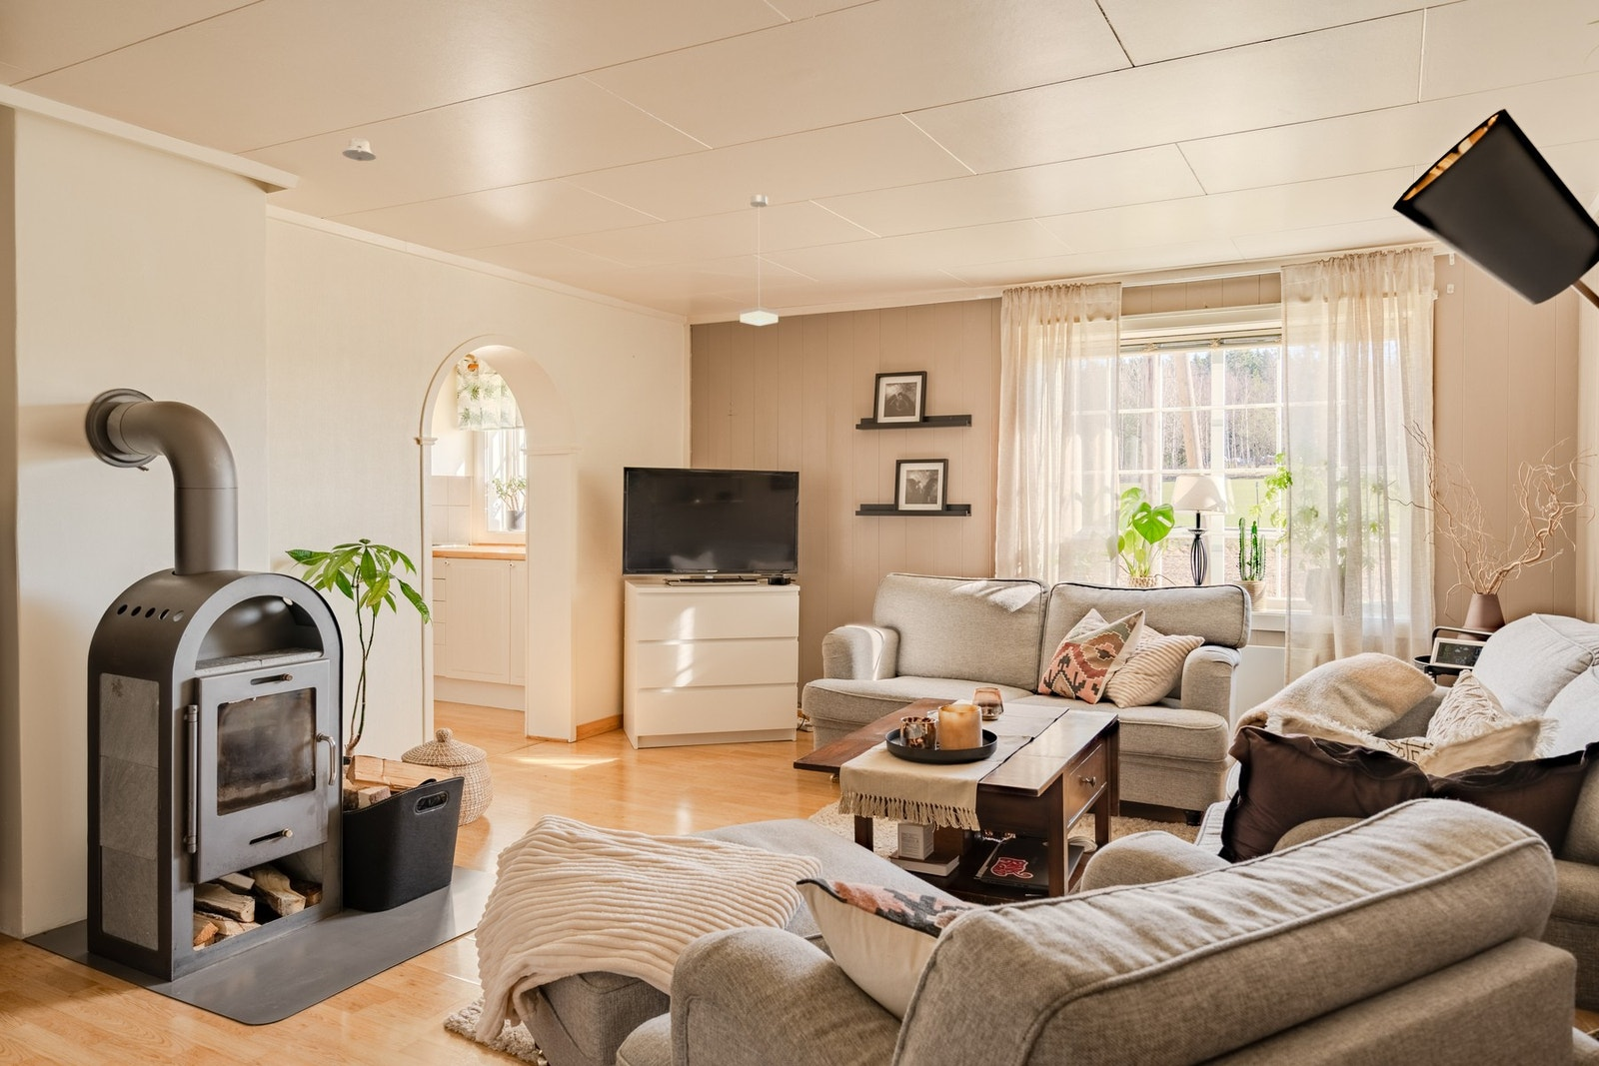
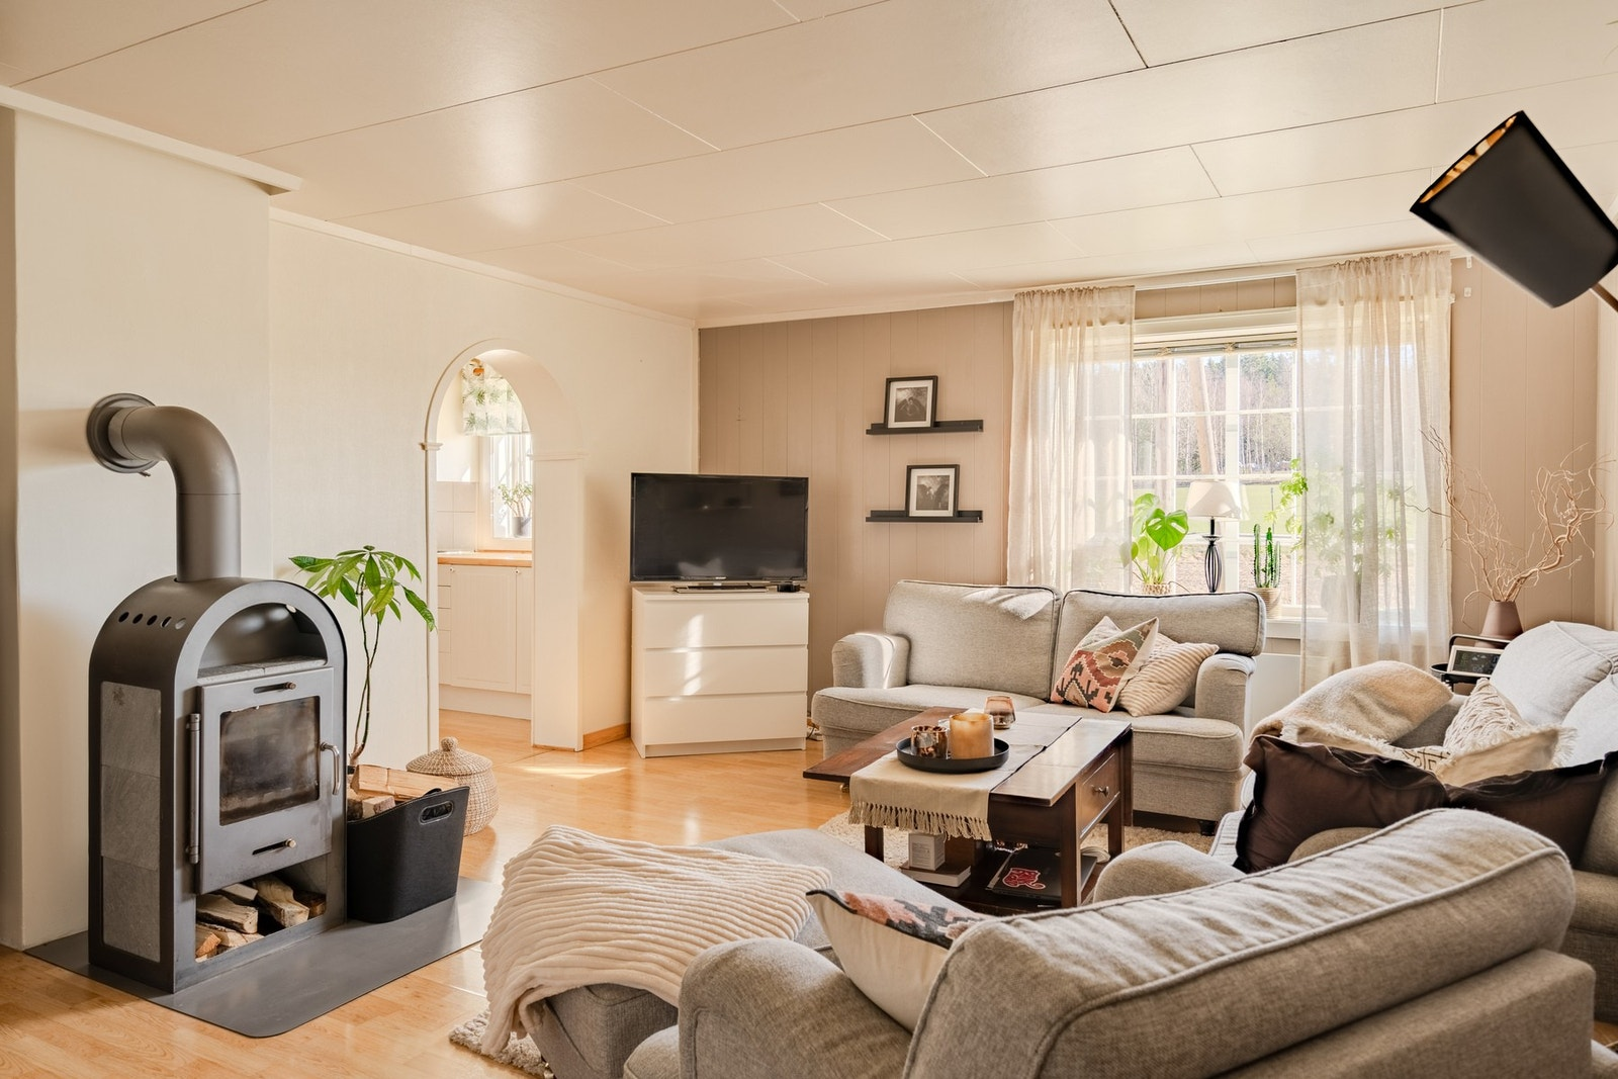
- recessed light [341,138,377,162]
- pendant lamp [740,195,778,327]
